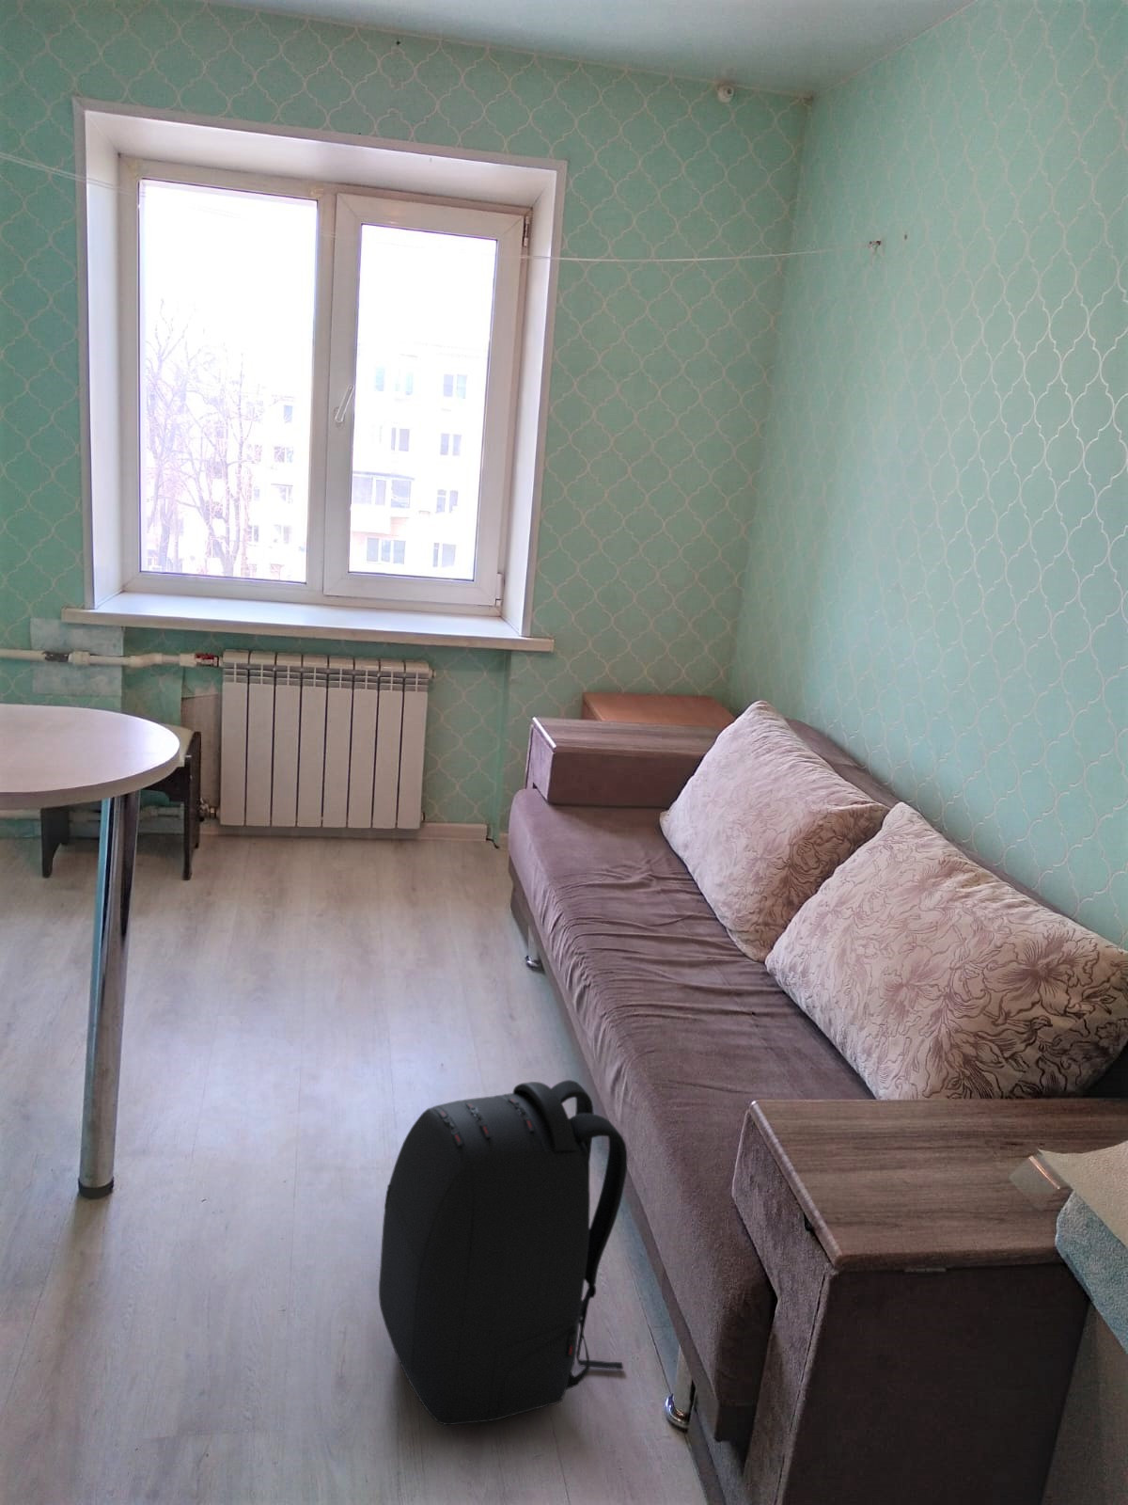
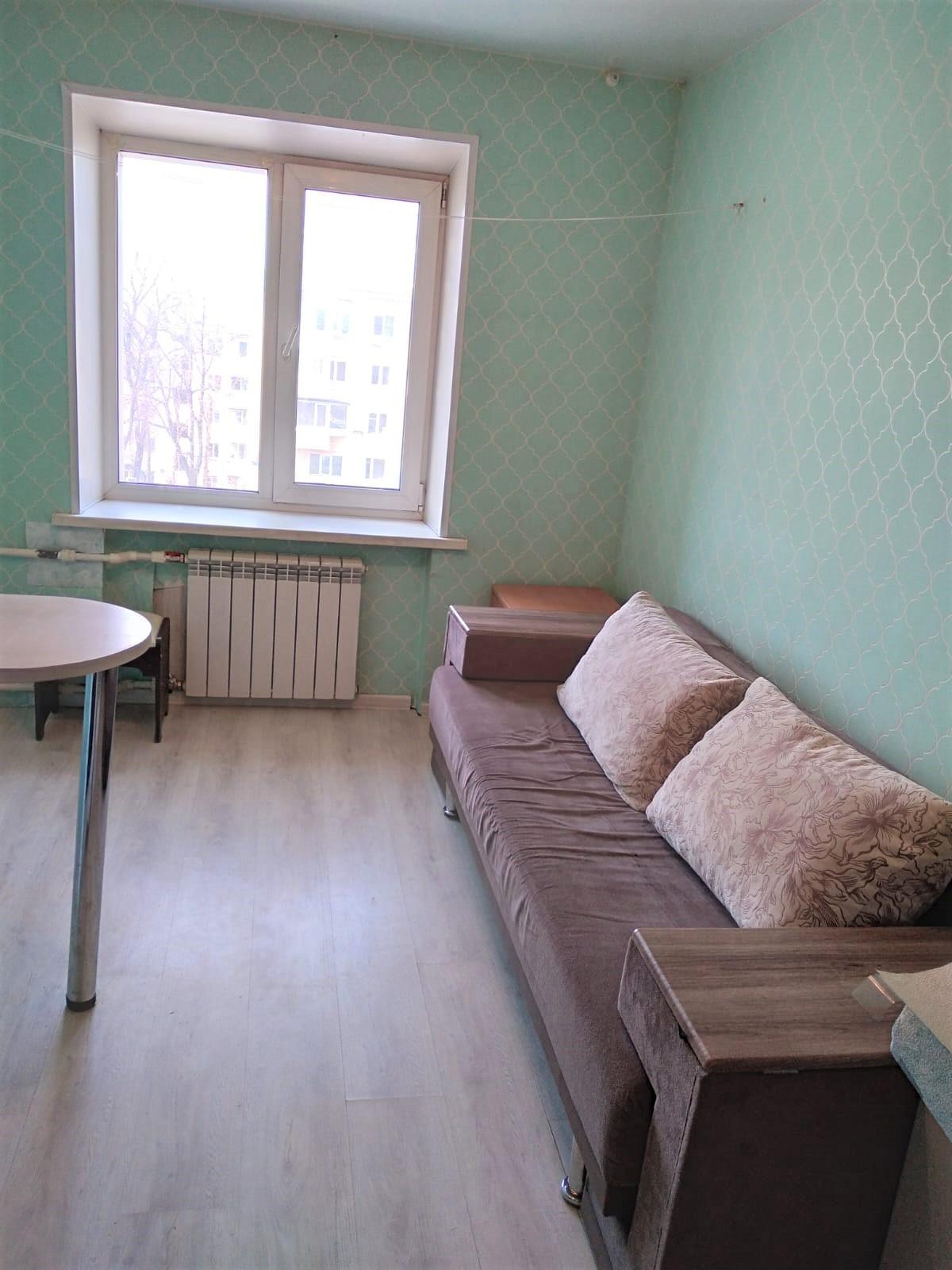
- backpack [378,1078,628,1426]
